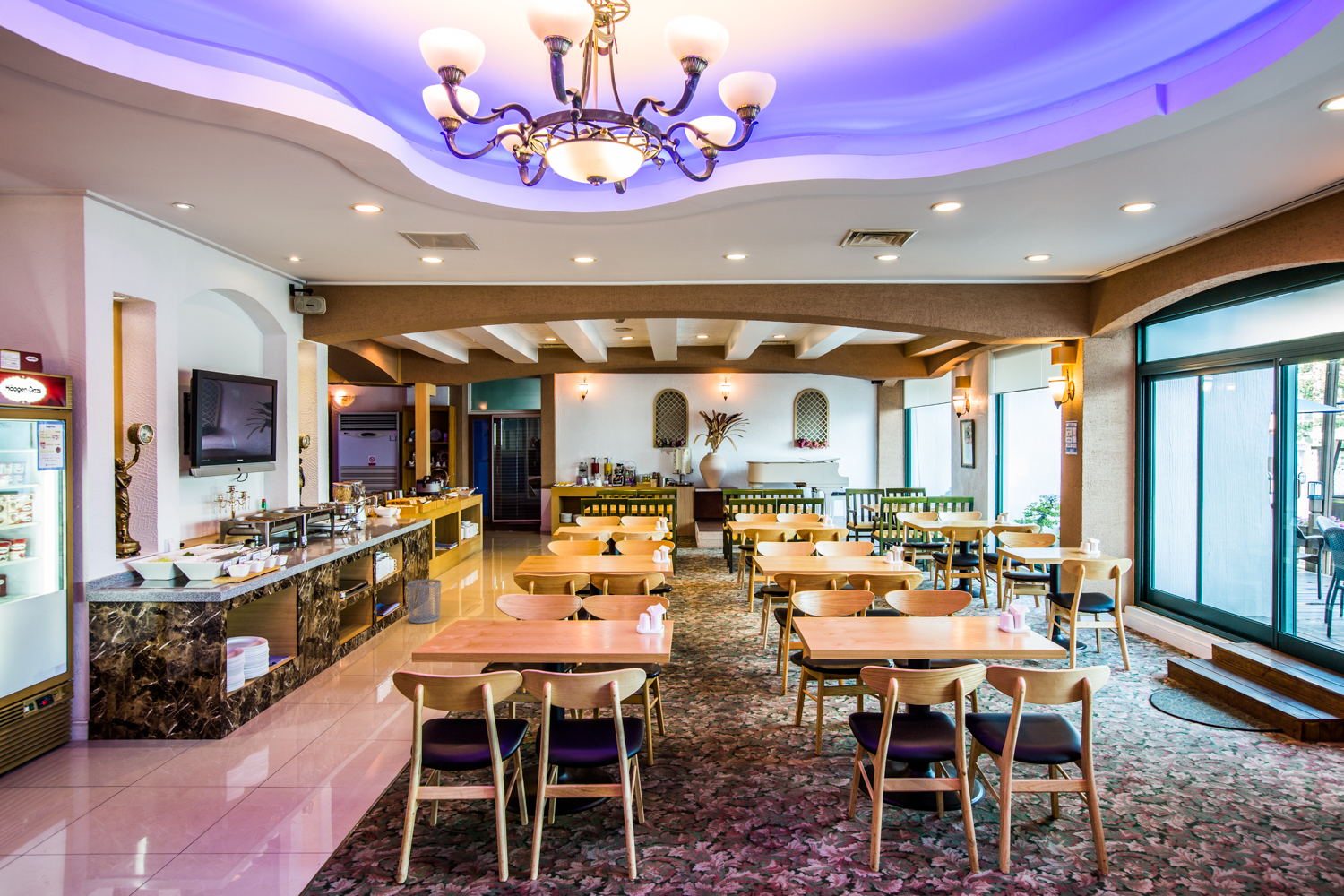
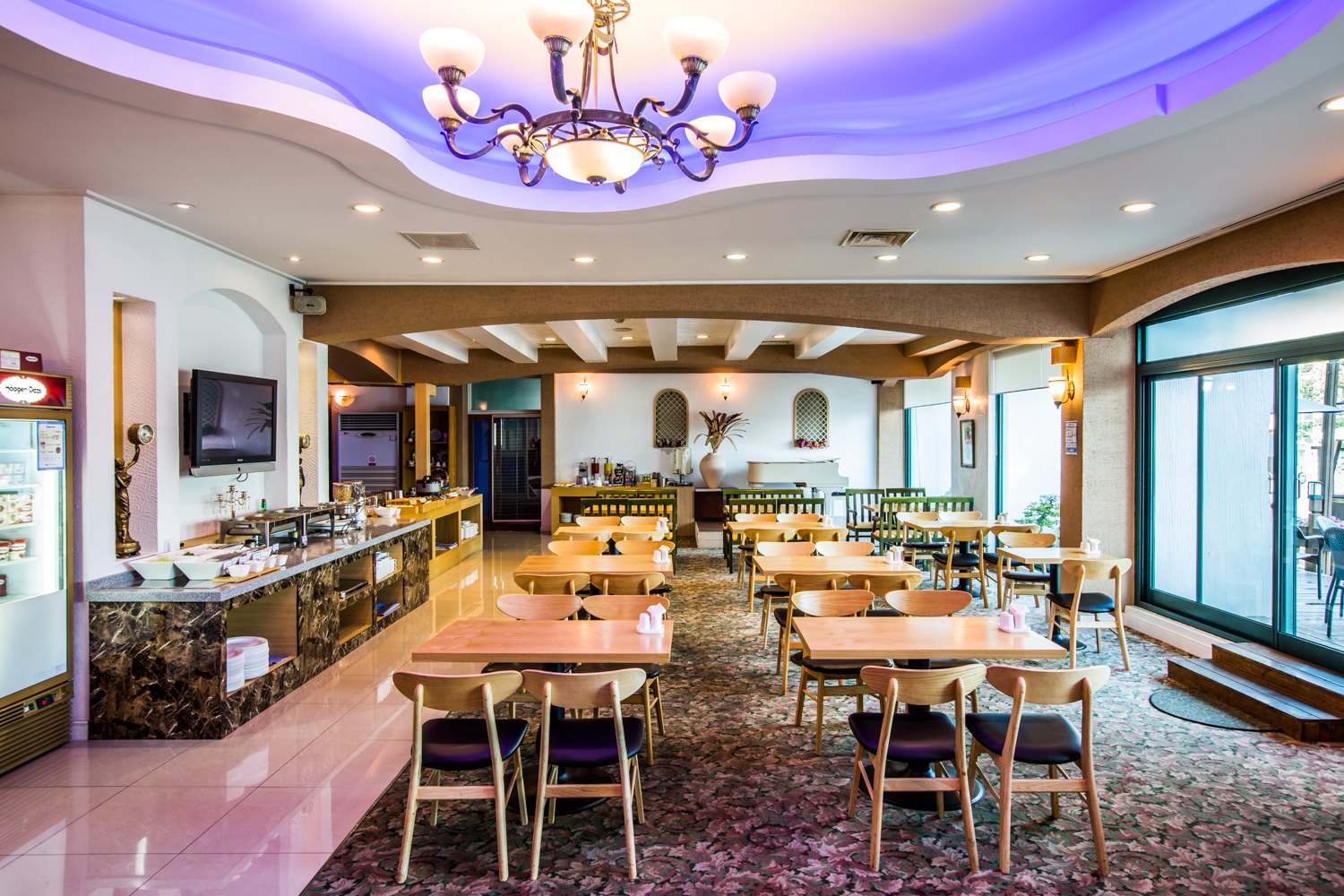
- waste bin [406,579,442,625]
